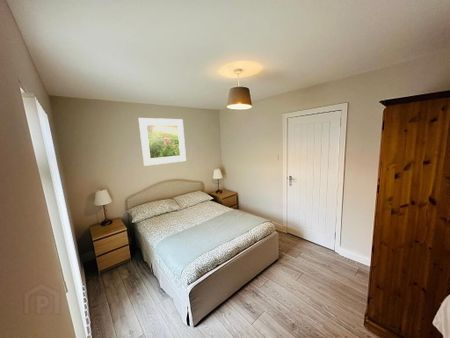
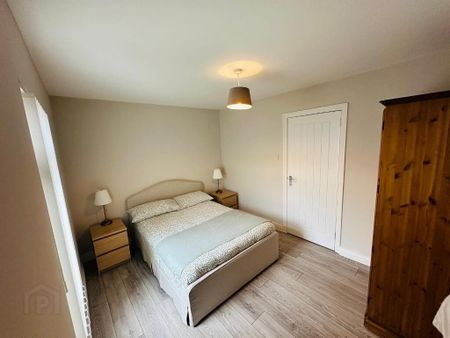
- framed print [137,117,187,167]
